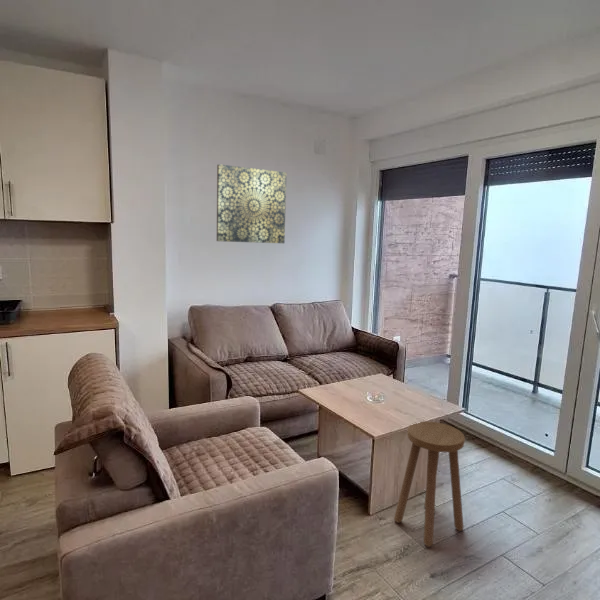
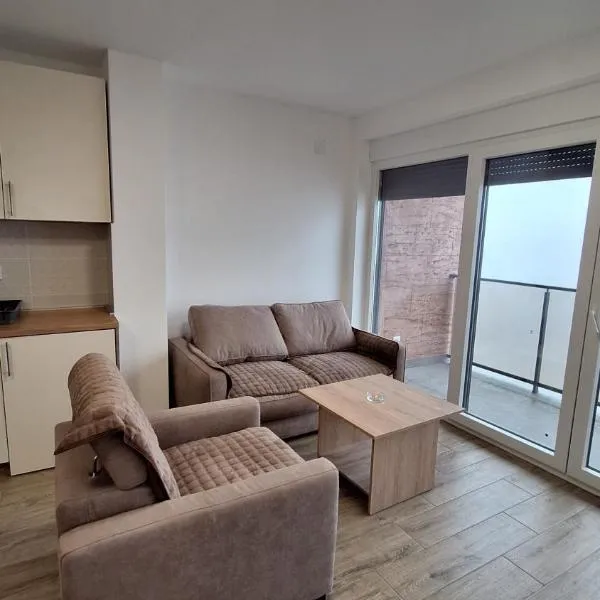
- wall art [216,163,288,244]
- stool [393,420,466,548]
